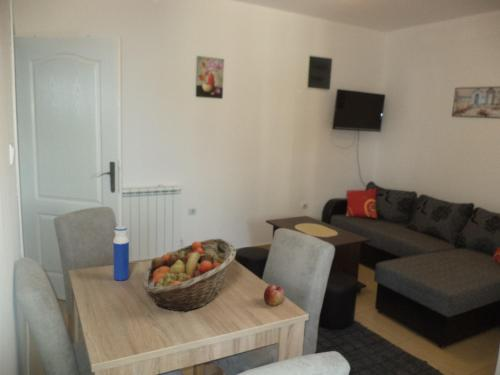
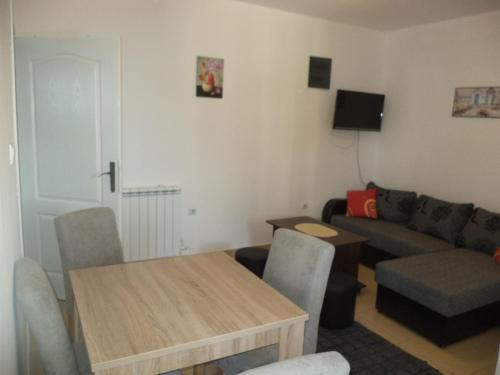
- water bottle [112,225,130,282]
- apple [263,284,285,307]
- fruit basket [142,238,237,313]
